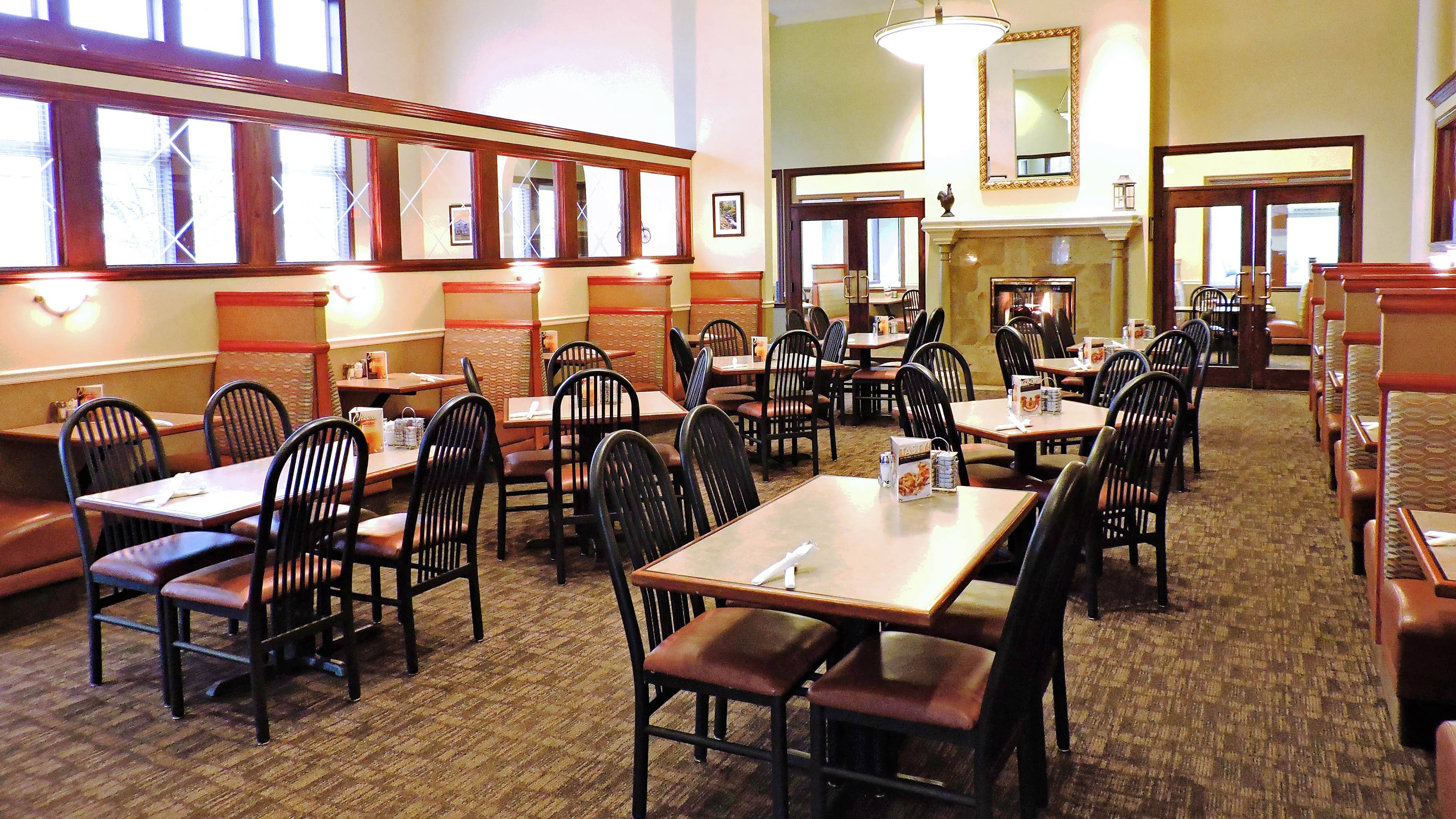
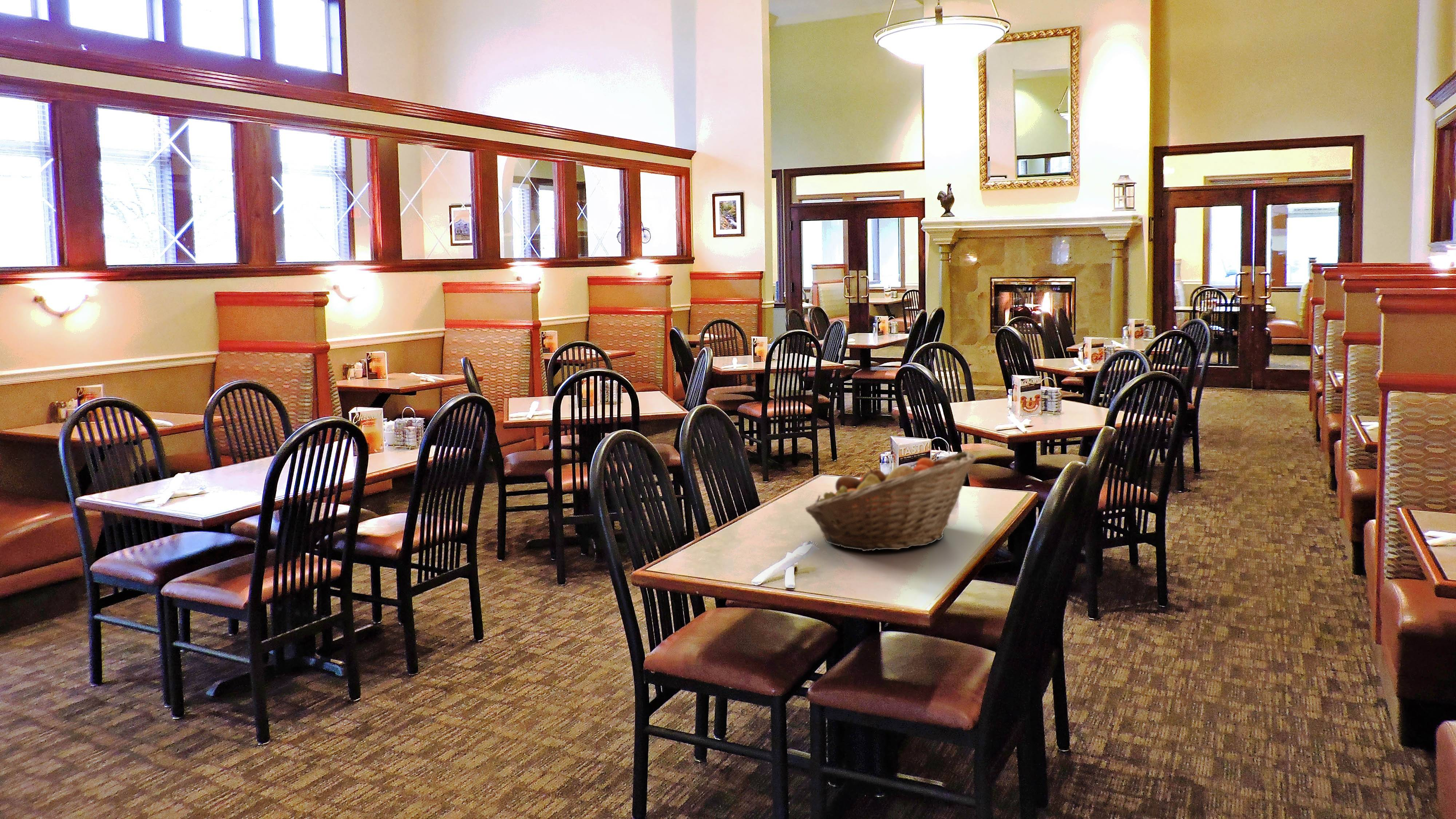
+ fruit basket [805,451,977,551]
